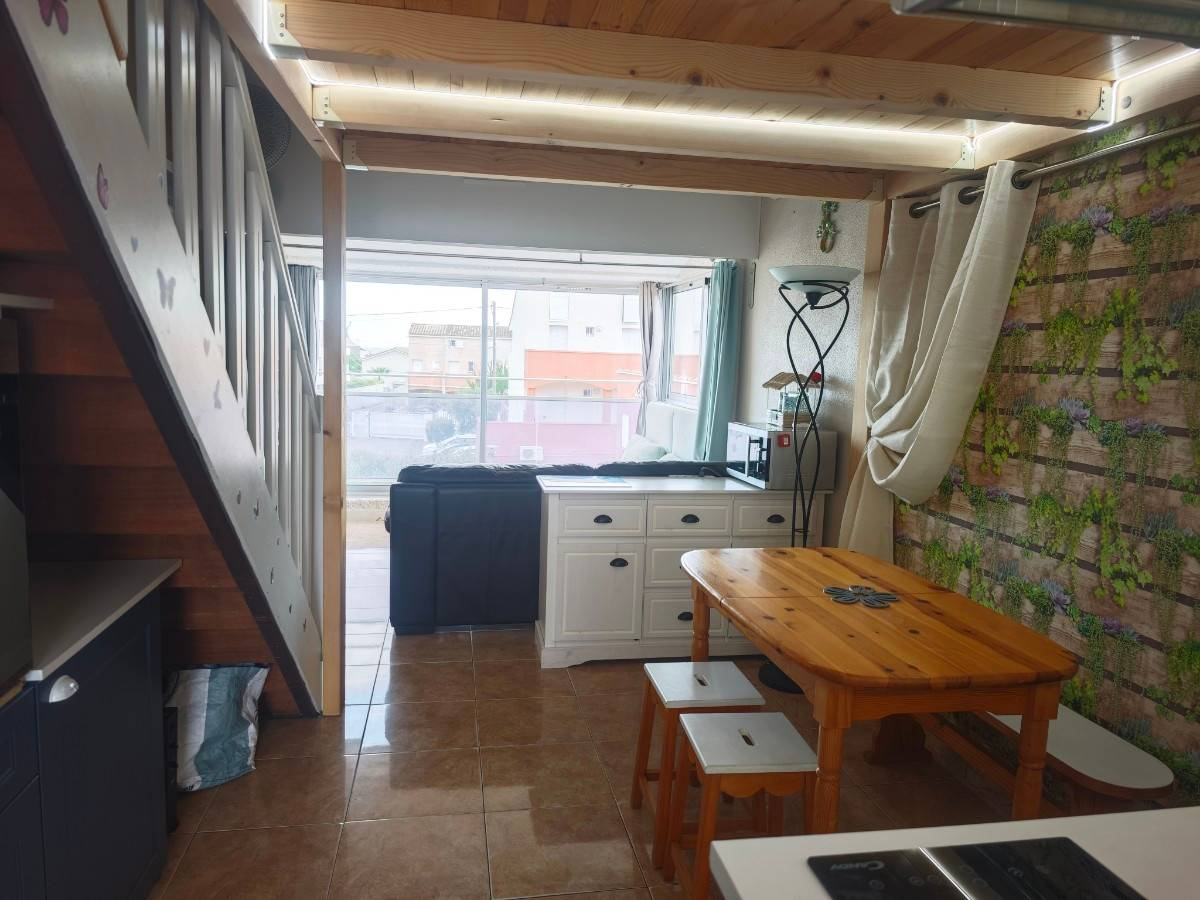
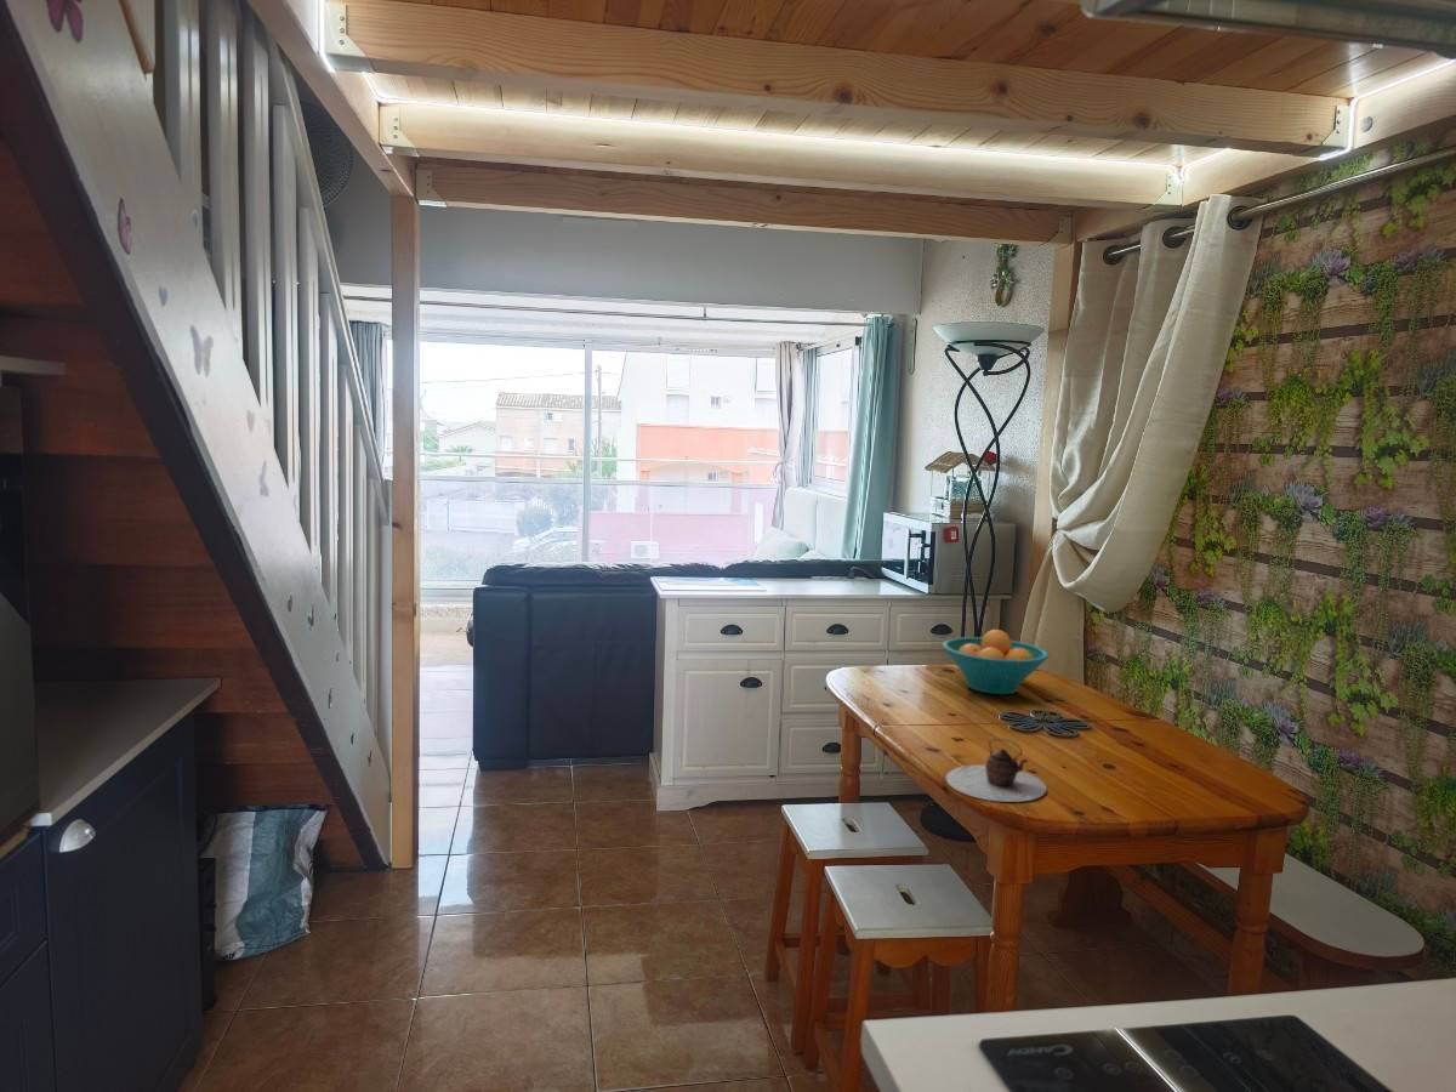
+ fruit bowl [942,629,1051,695]
+ teapot [945,738,1048,803]
